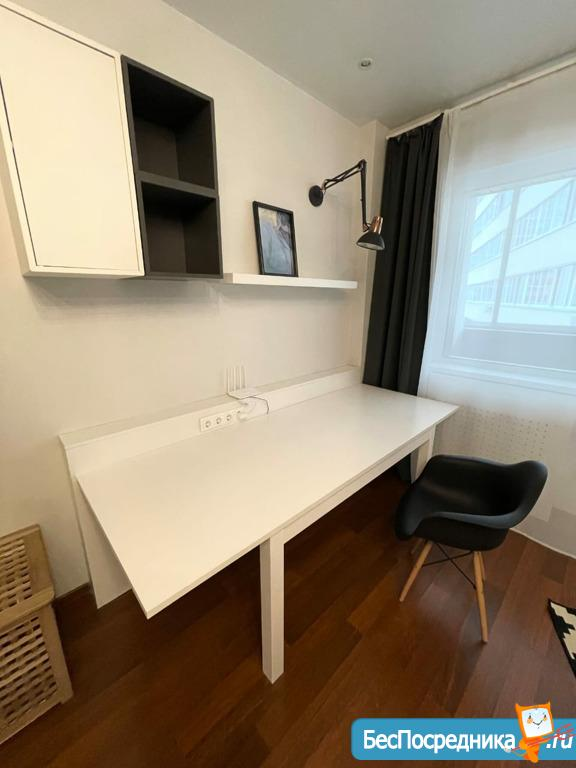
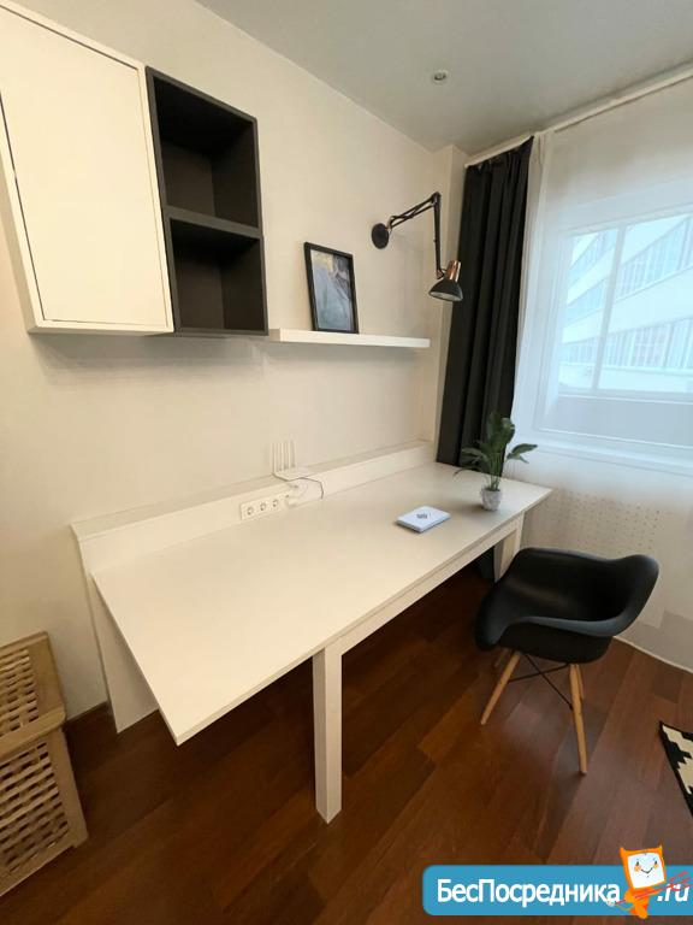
+ potted plant [451,411,539,512]
+ notepad [396,505,451,534]
